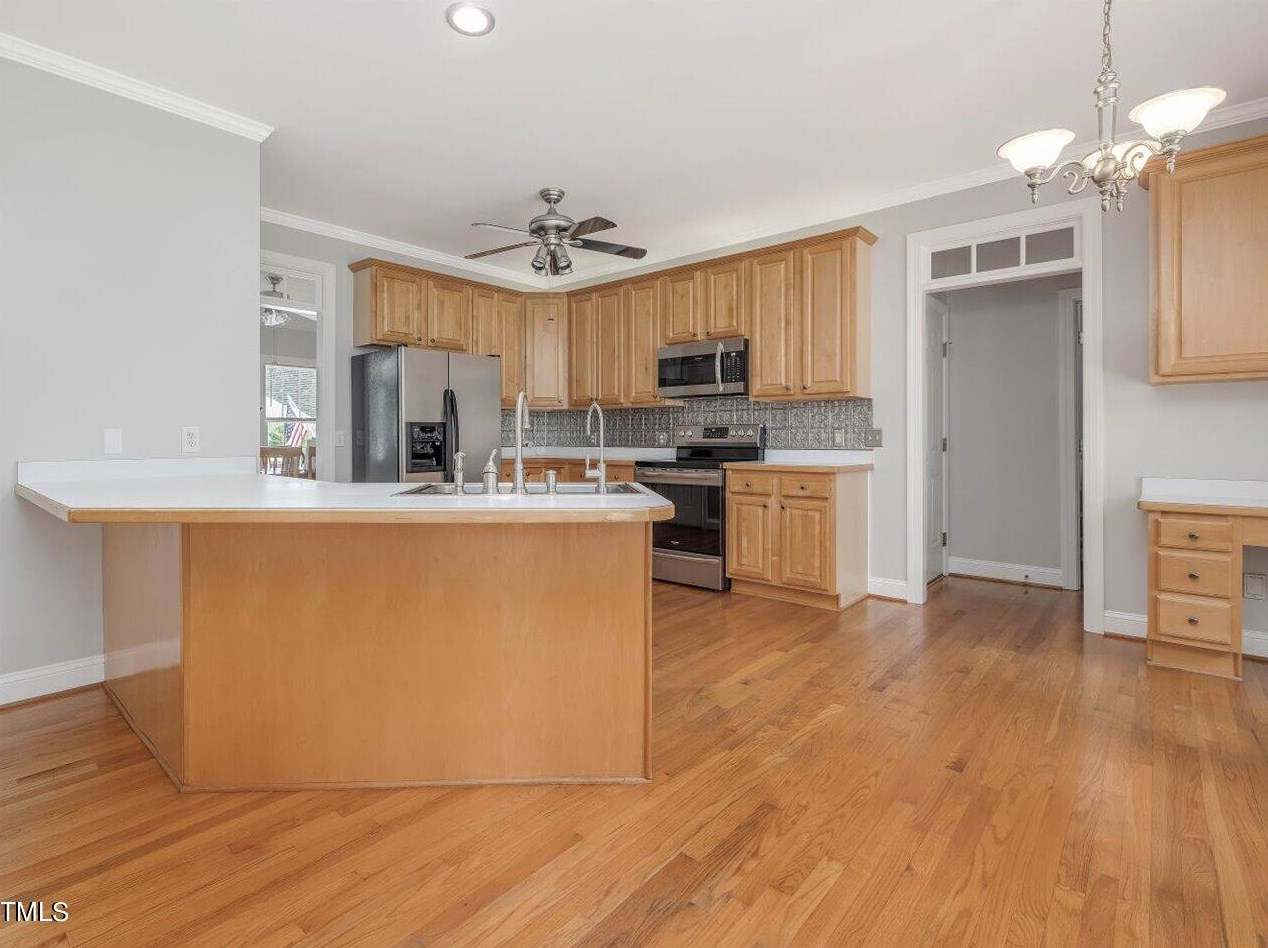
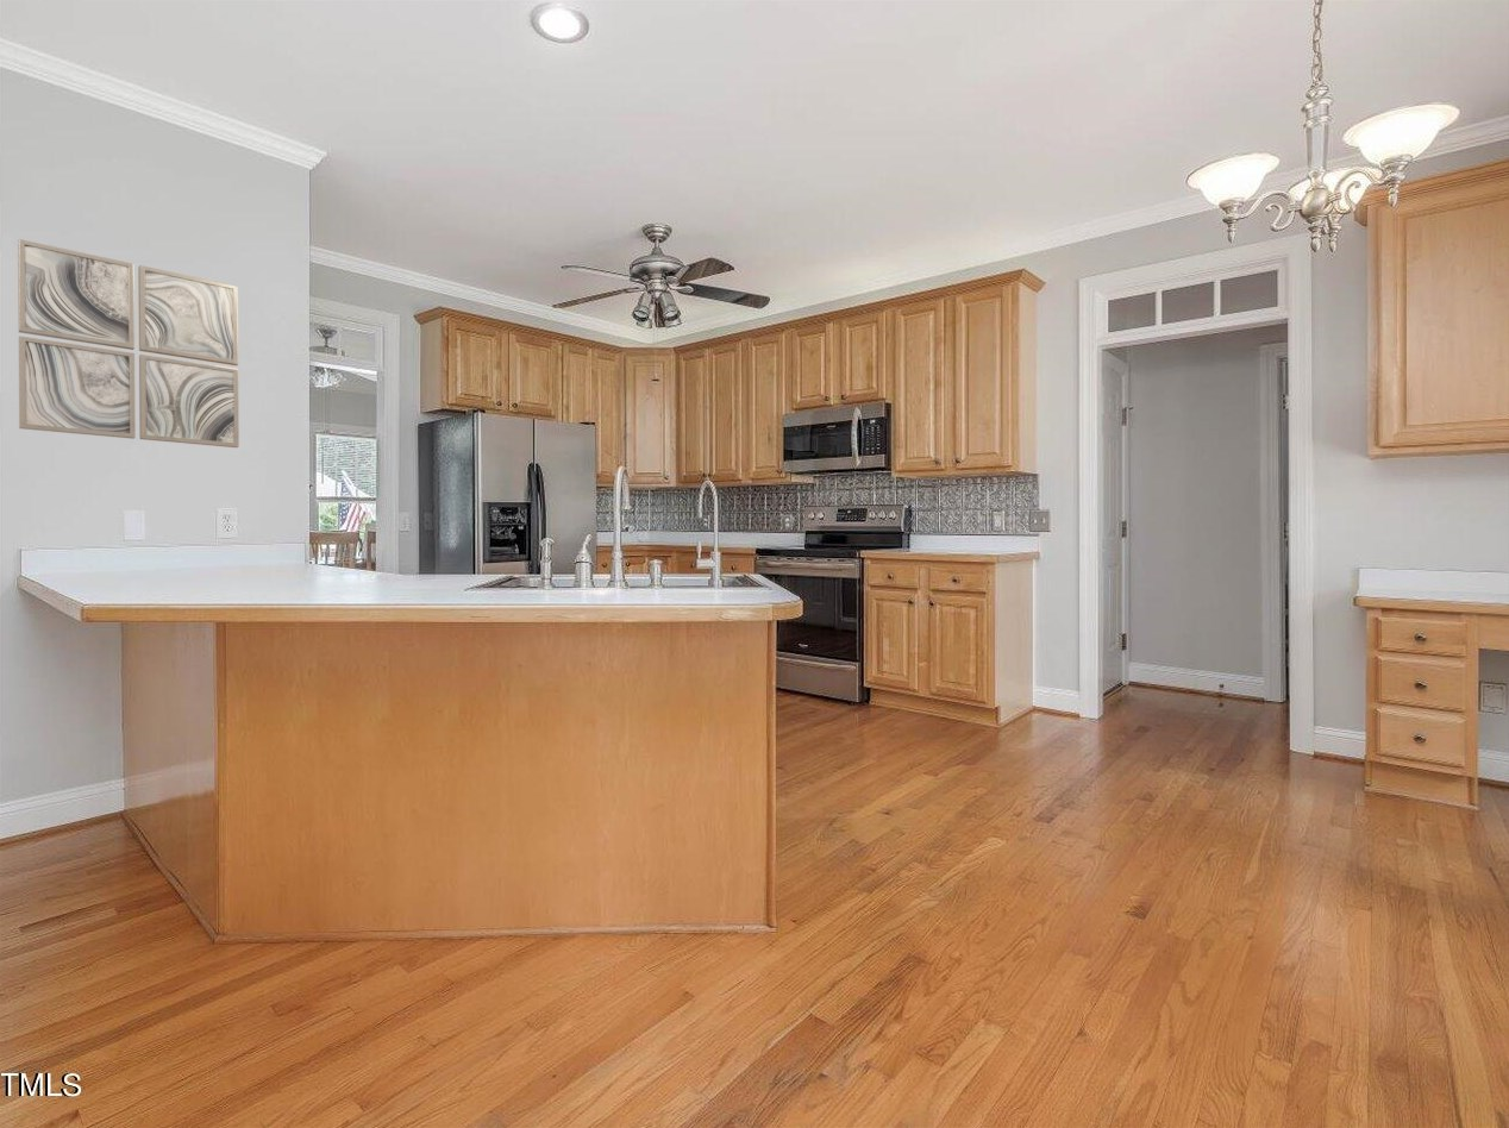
+ wall art [17,238,240,449]
